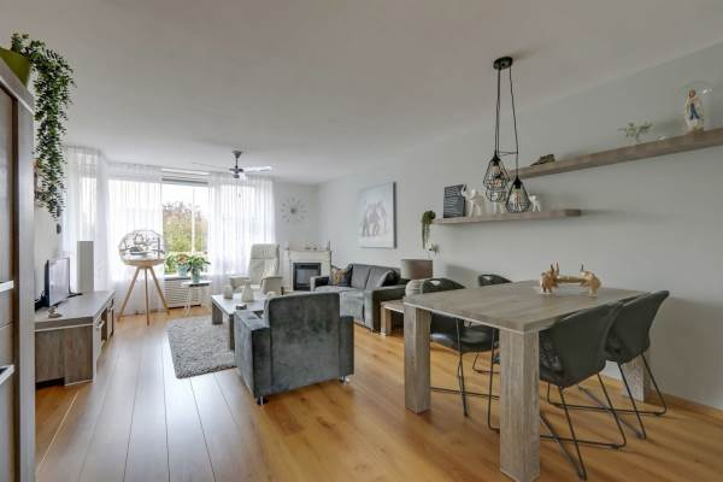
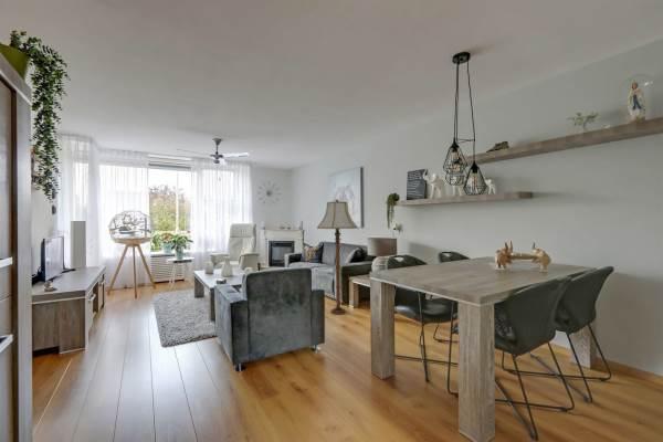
+ floor lamp [316,199,358,316]
